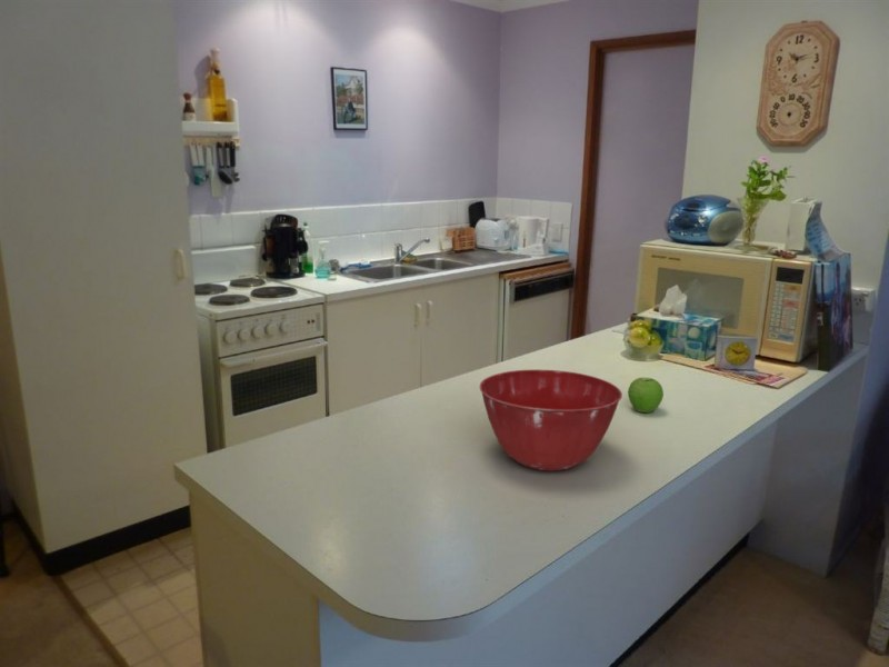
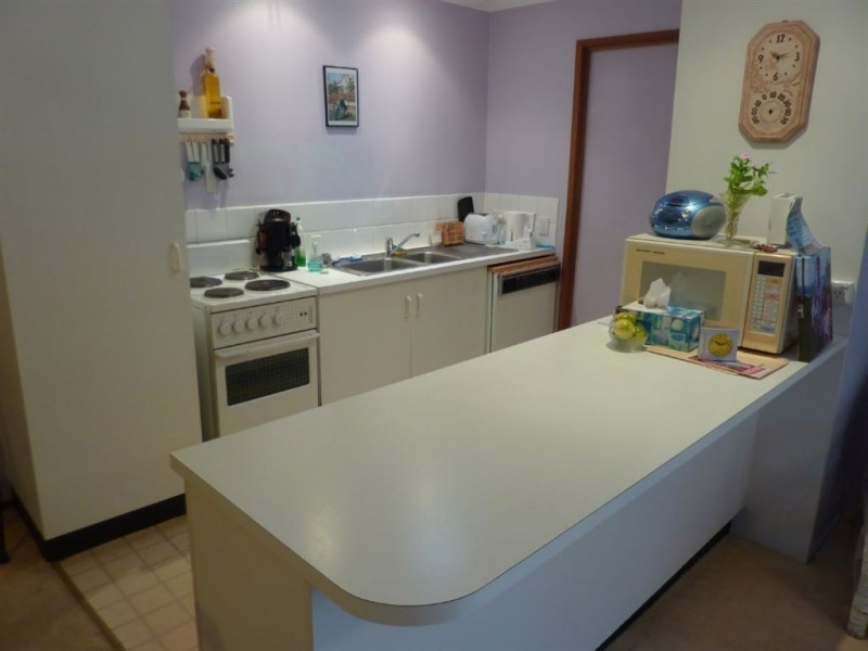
- mixing bowl [479,369,623,471]
- fruit [627,377,665,414]
